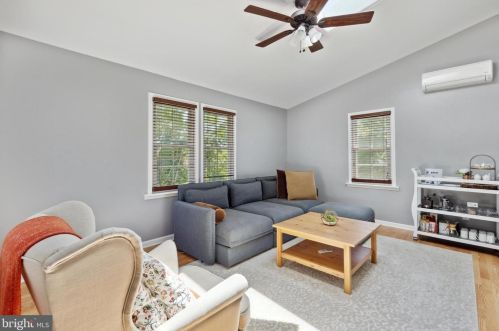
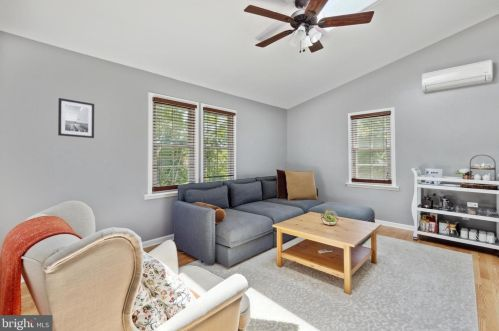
+ wall art [57,97,95,139]
